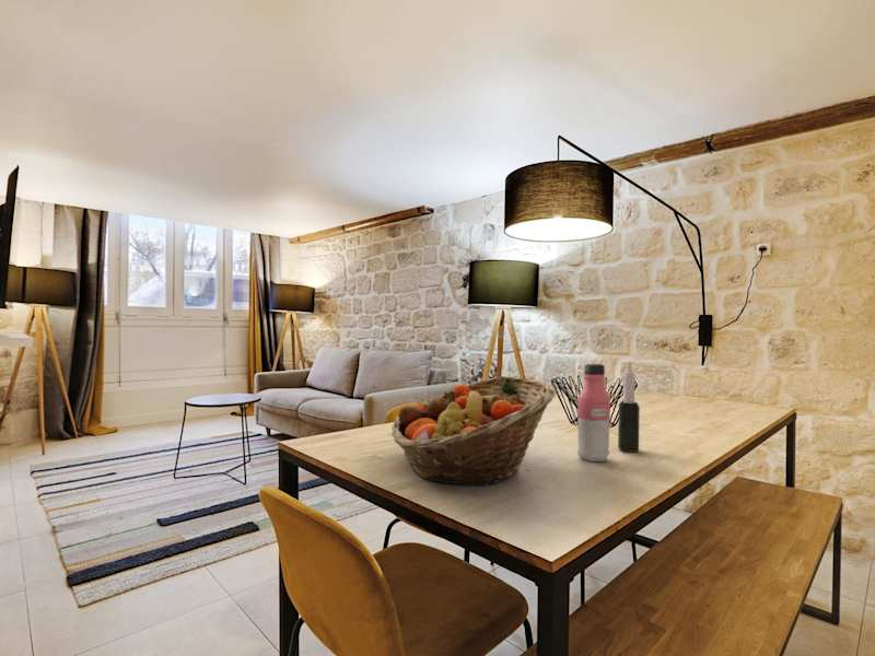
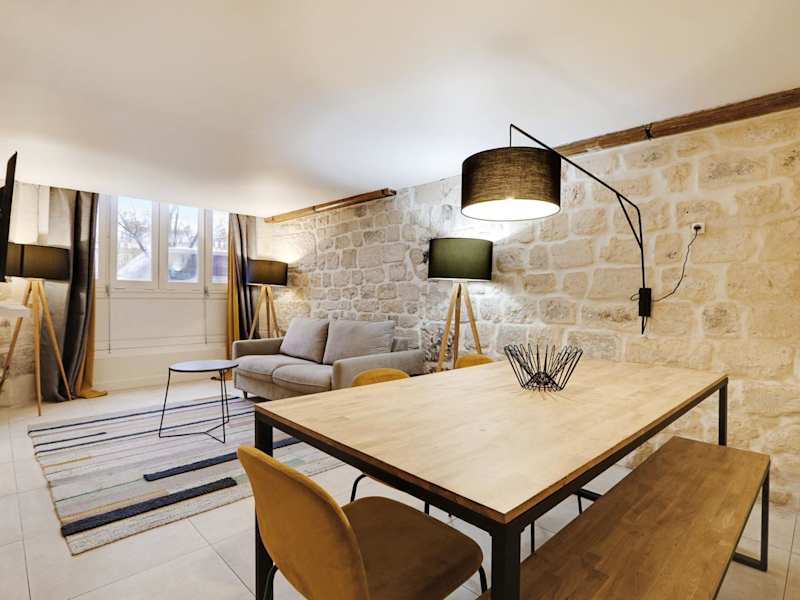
- fruit basket [390,375,557,487]
- candle [617,361,641,454]
- water bottle [576,363,611,462]
